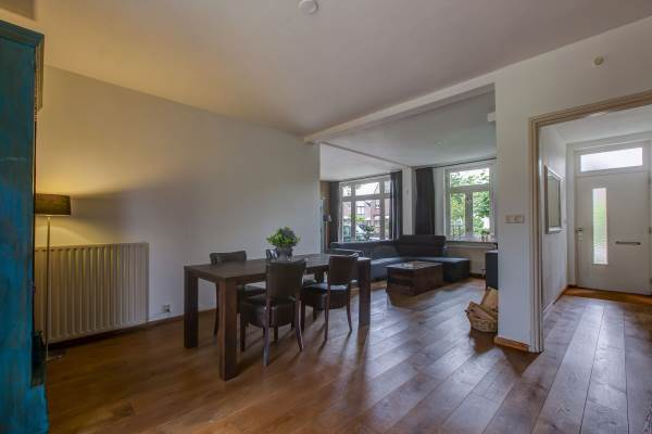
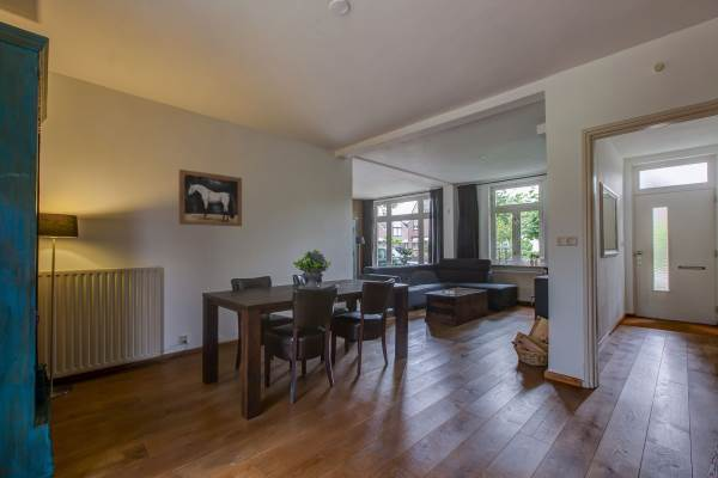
+ wall art [177,168,243,227]
